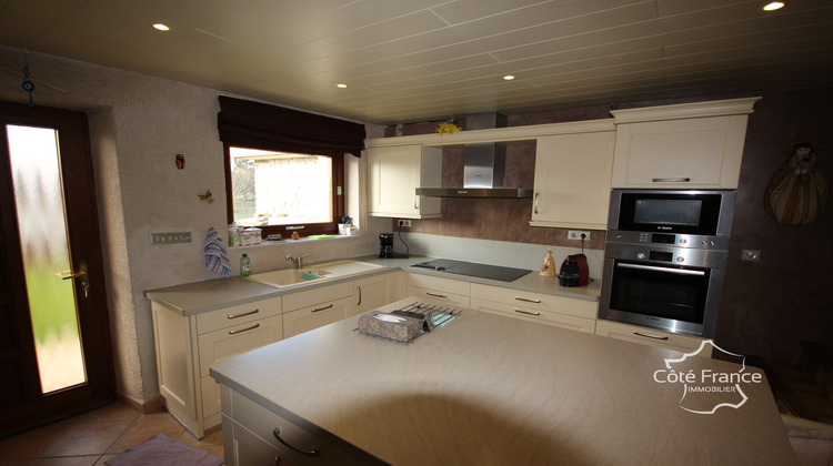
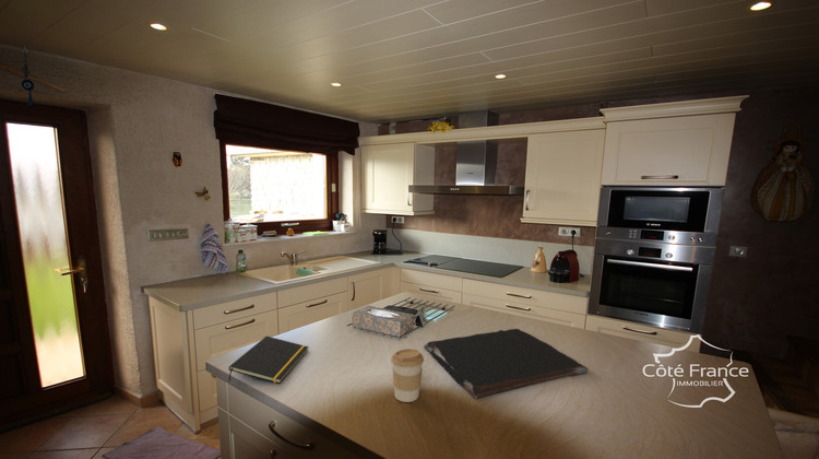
+ coffee cup [390,348,425,403]
+ cutting board [423,328,590,399]
+ notepad [227,336,309,385]
